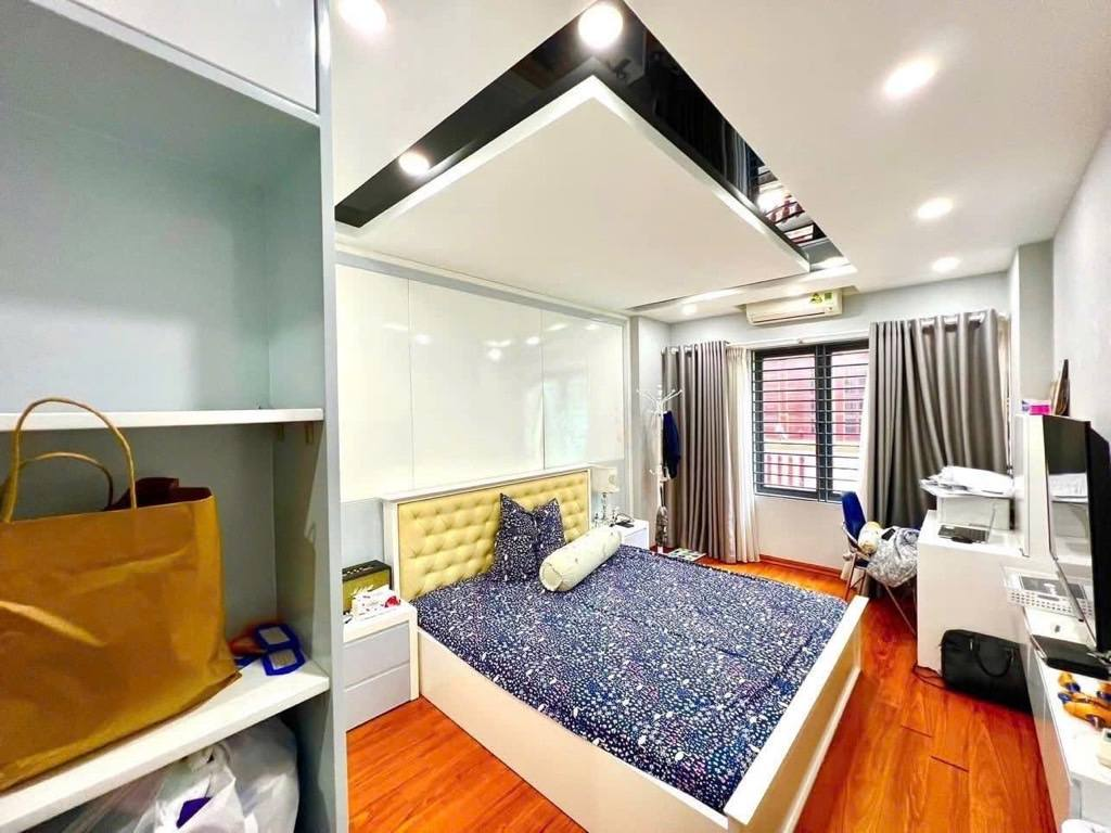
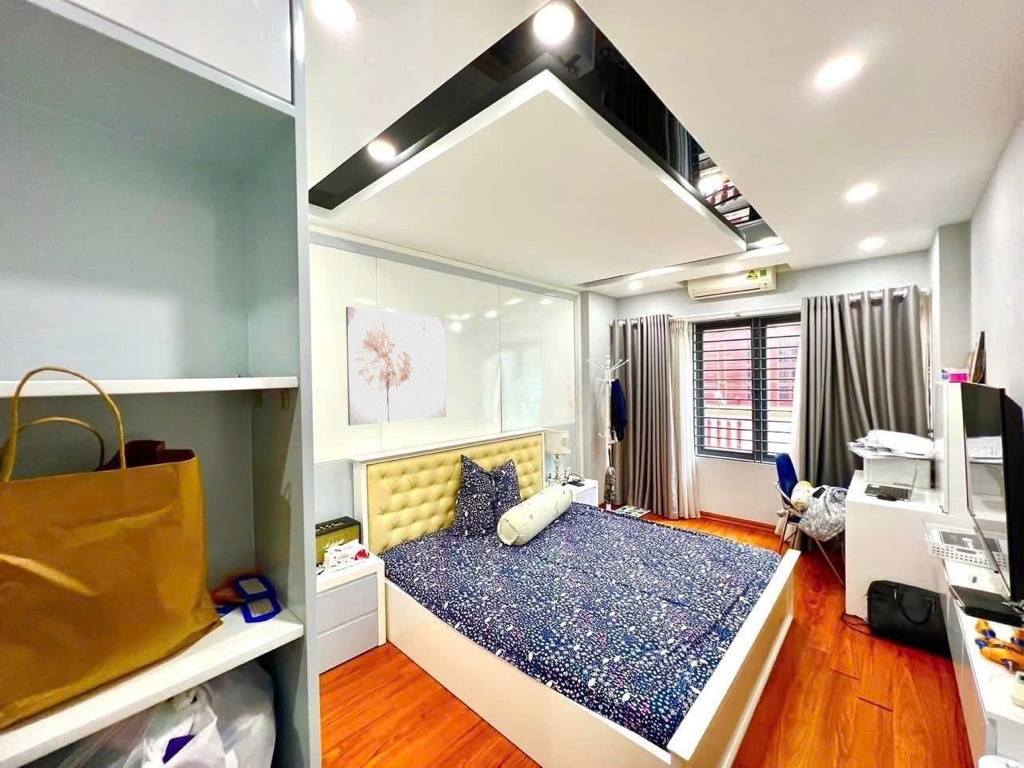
+ wall art [345,306,447,426]
